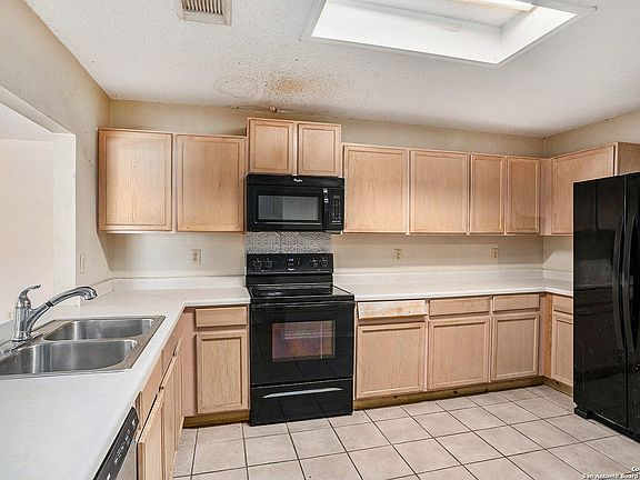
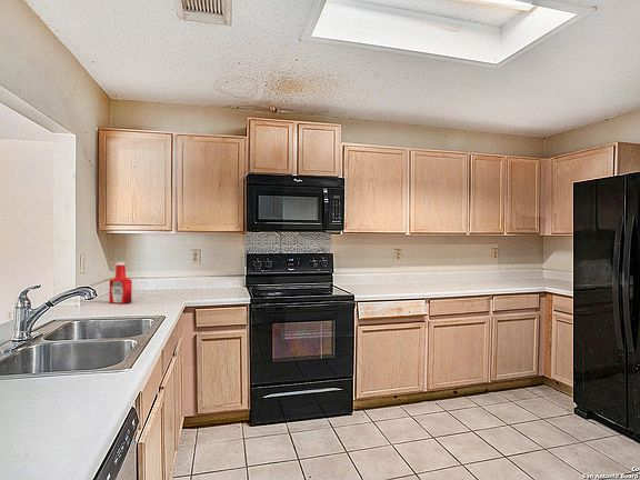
+ soap bottle [109,261,132,304]
